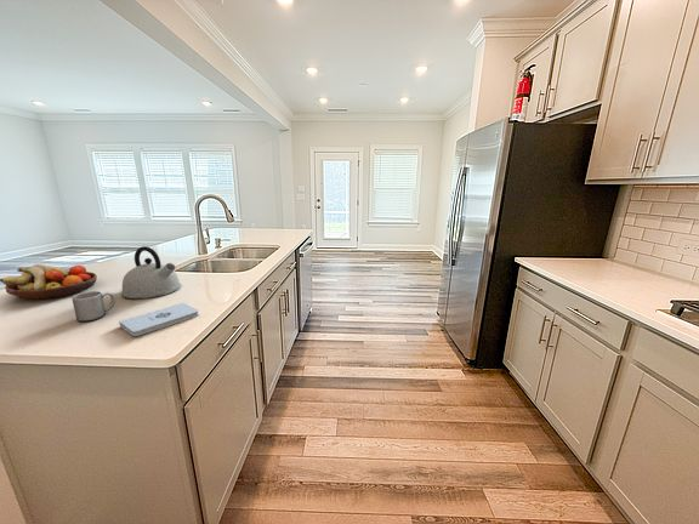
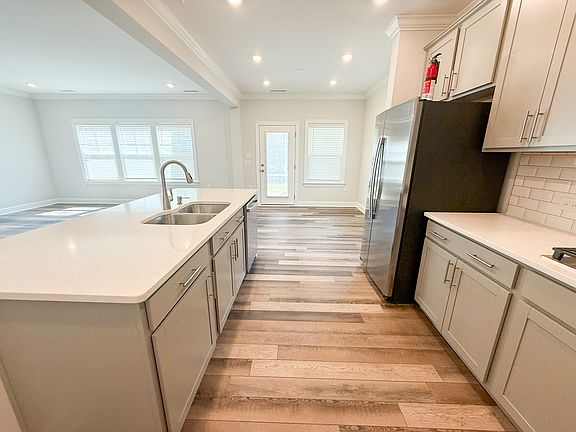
- mug [70,290,116,323]
- kettle [120,245,182,300]
- notepad [118,302,200,337]
- fruit bowl [0,263,98,301]
